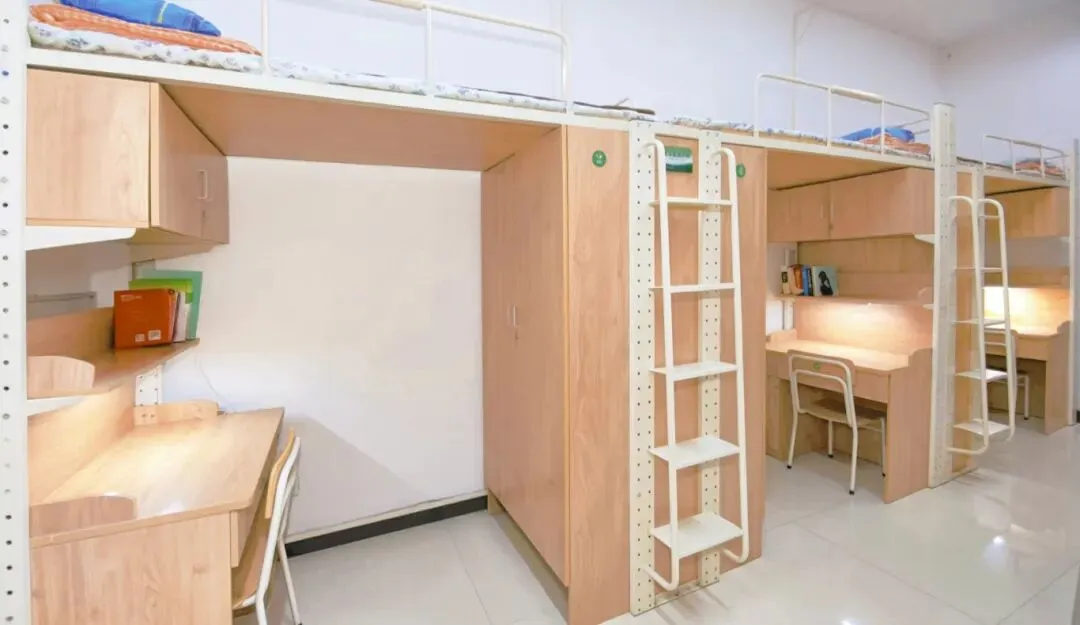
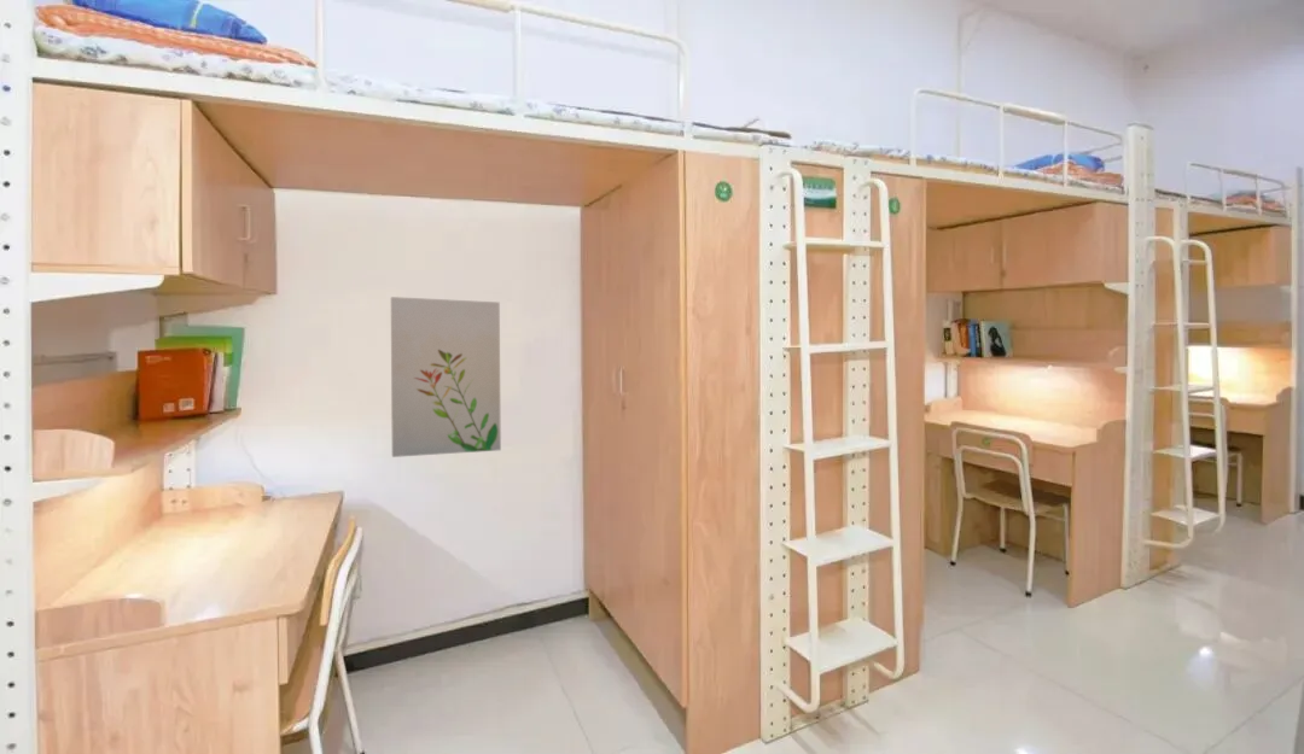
+ wall art [390,296,502,458]
